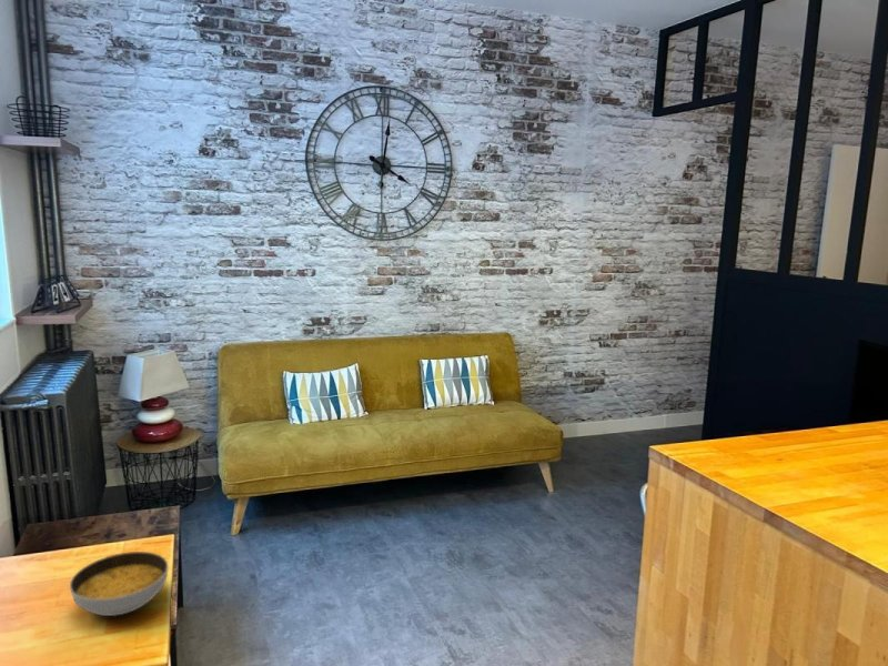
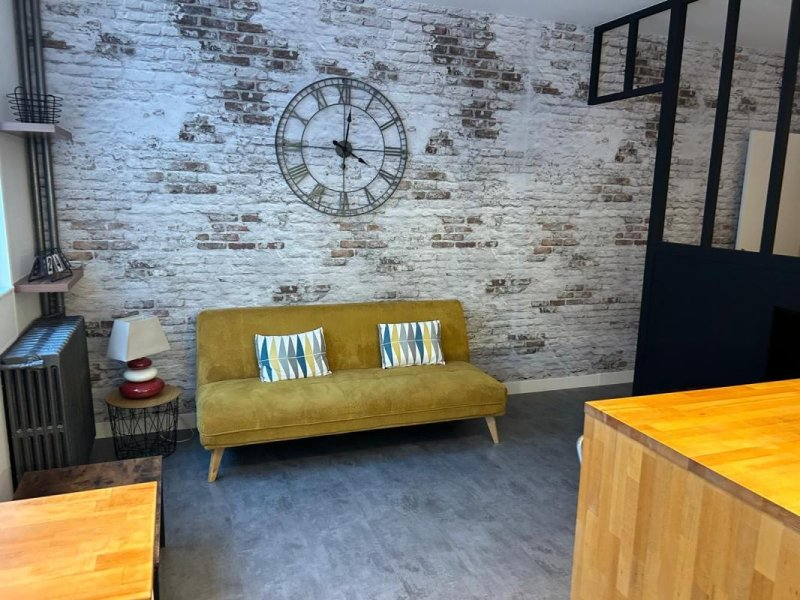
- soup bowl [69,551,170,617]
